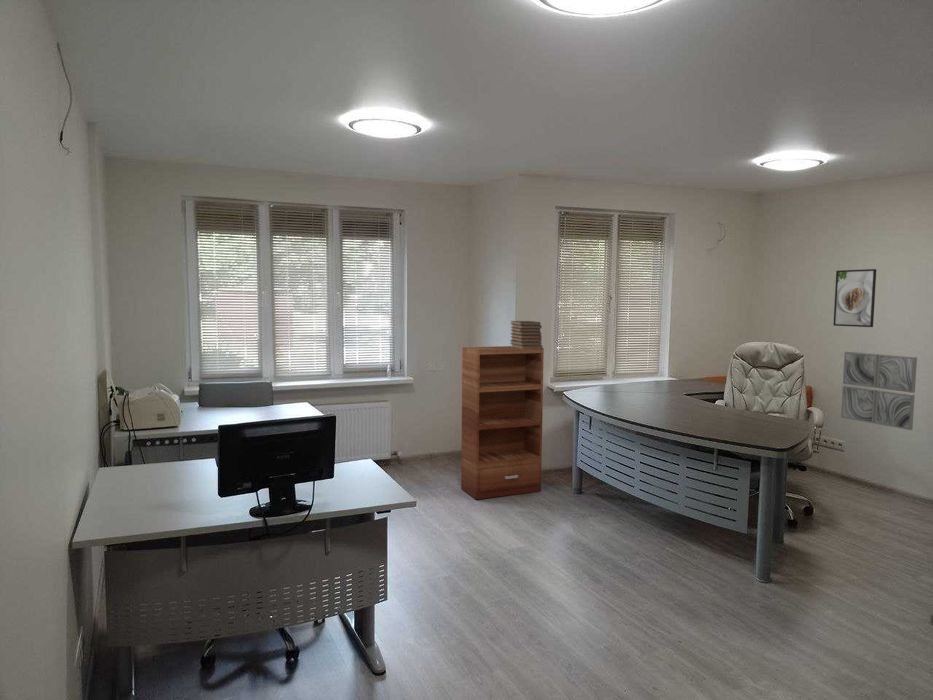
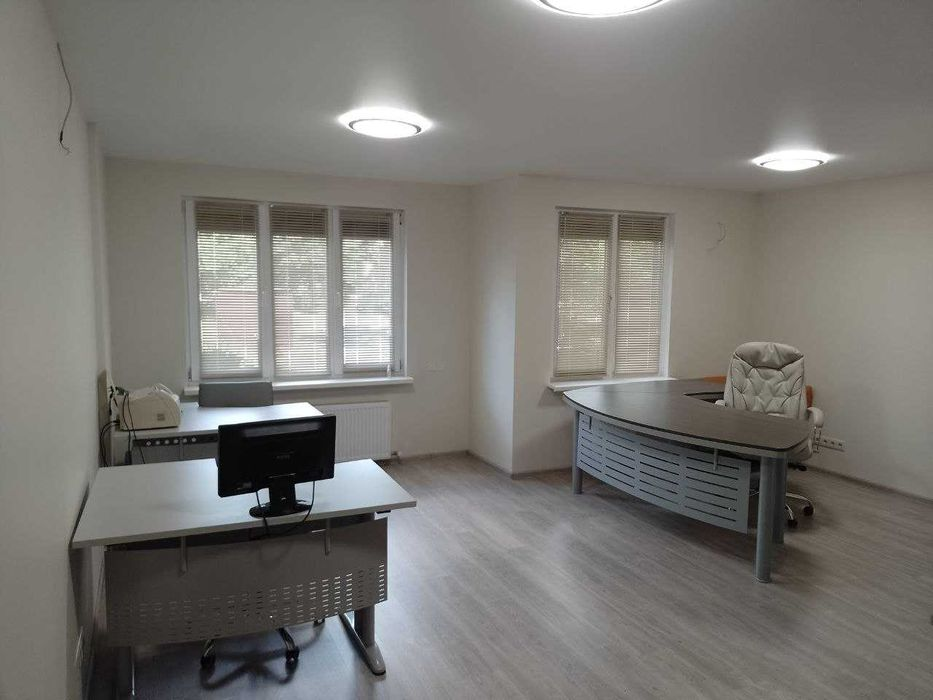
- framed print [832,268,877,328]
- book stack [509,320,543,349]
- bookshelf [460,345,545,500]
- wall art [840,351,918,431]
